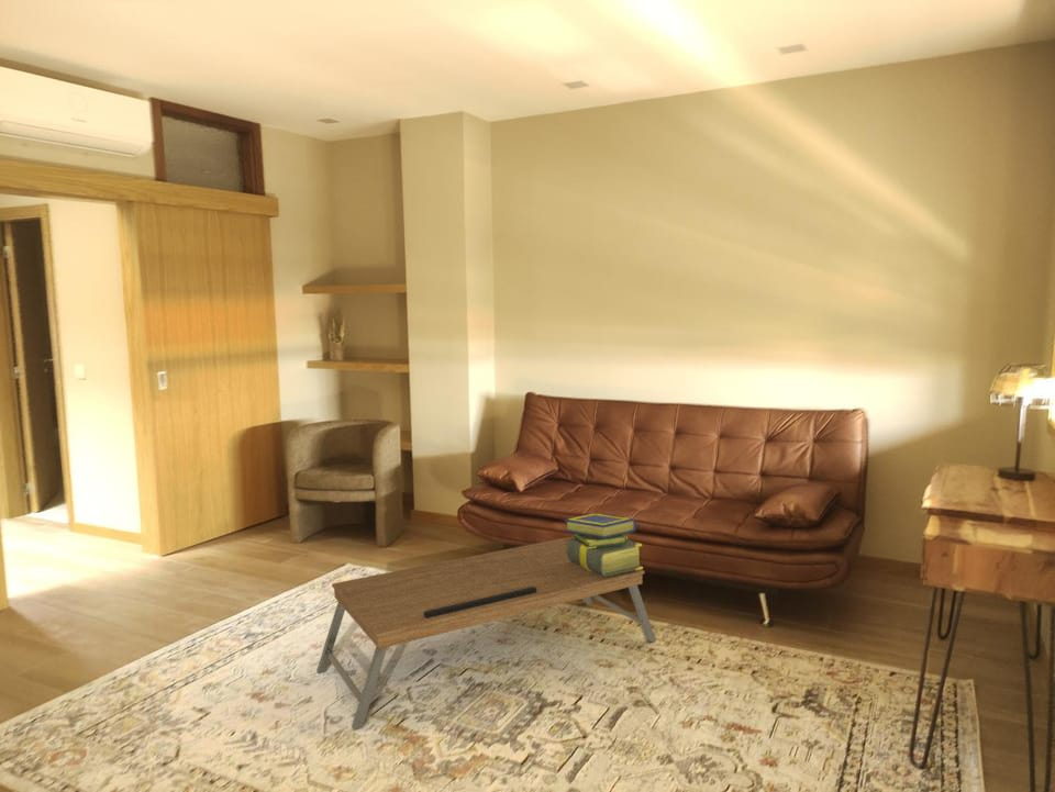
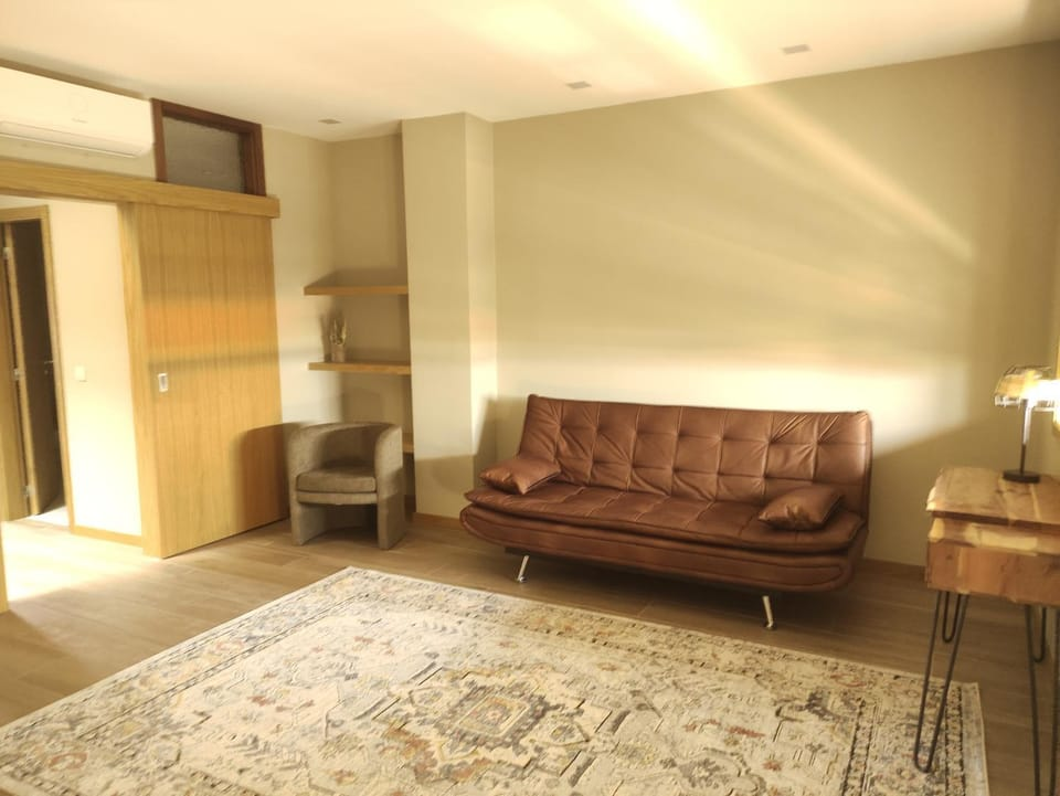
- coffee table [315,536,657,732]
- stack of books [564,513,644,577]
